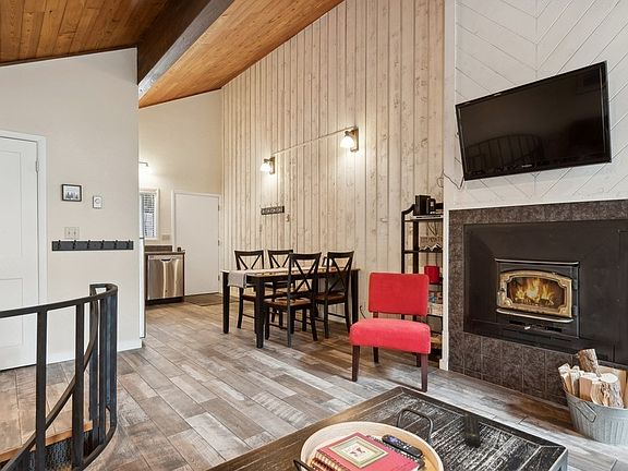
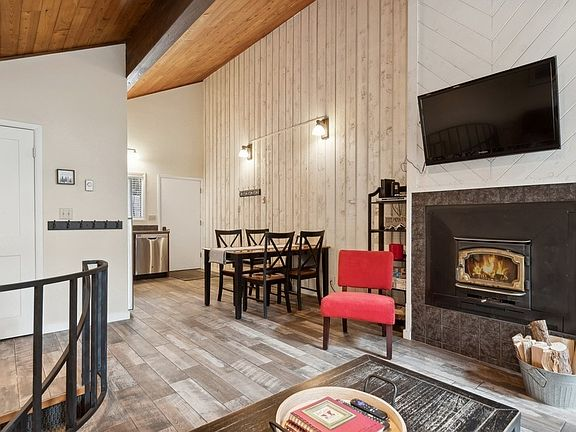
- remote control [462,412,482,448]
